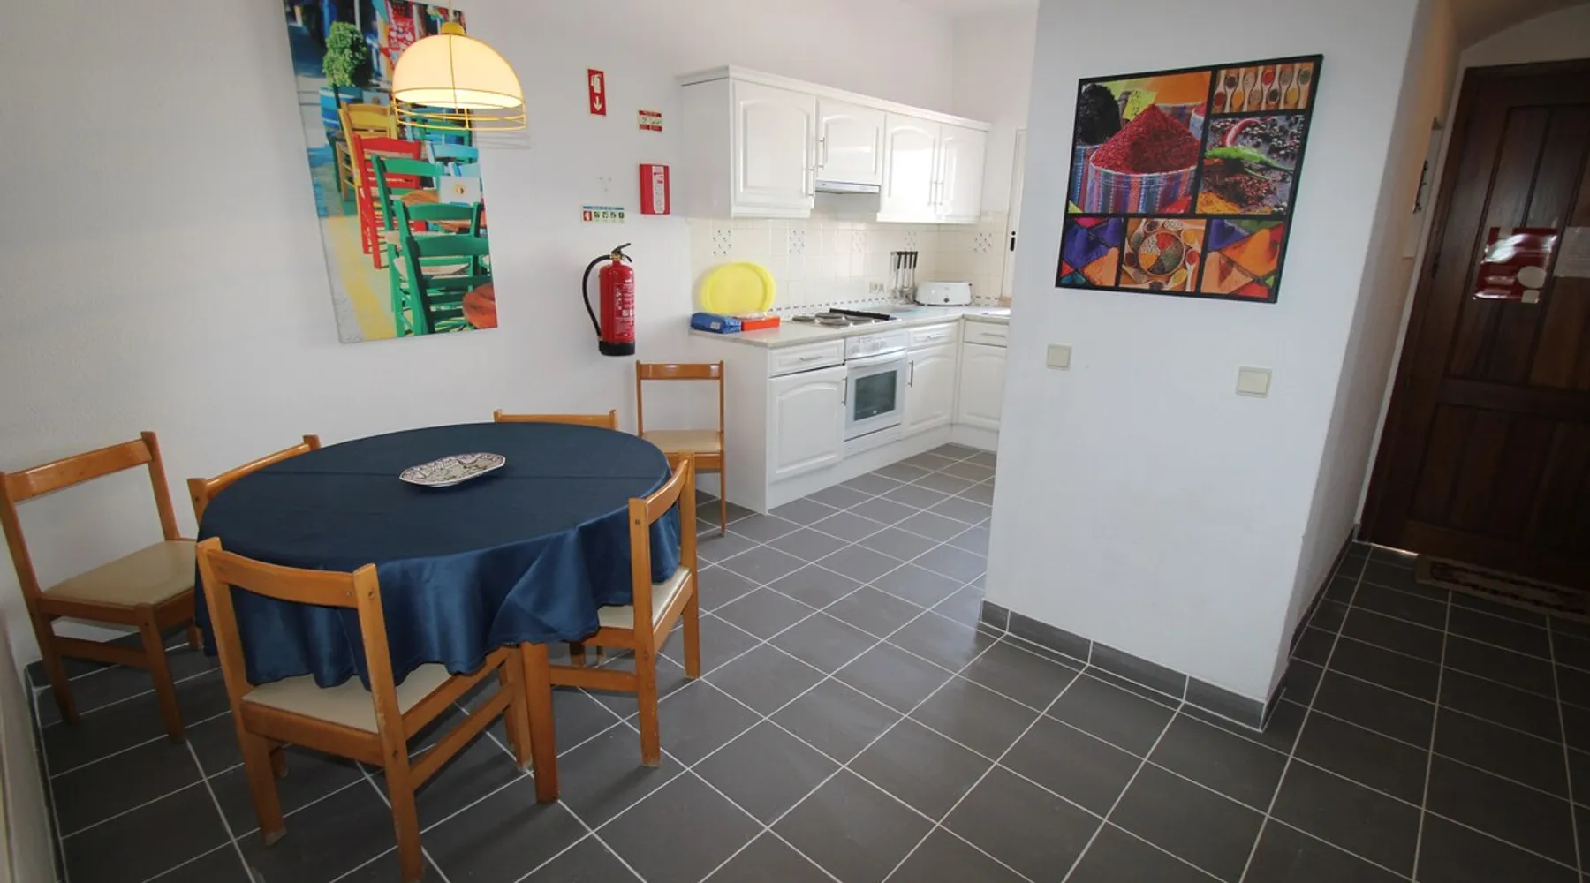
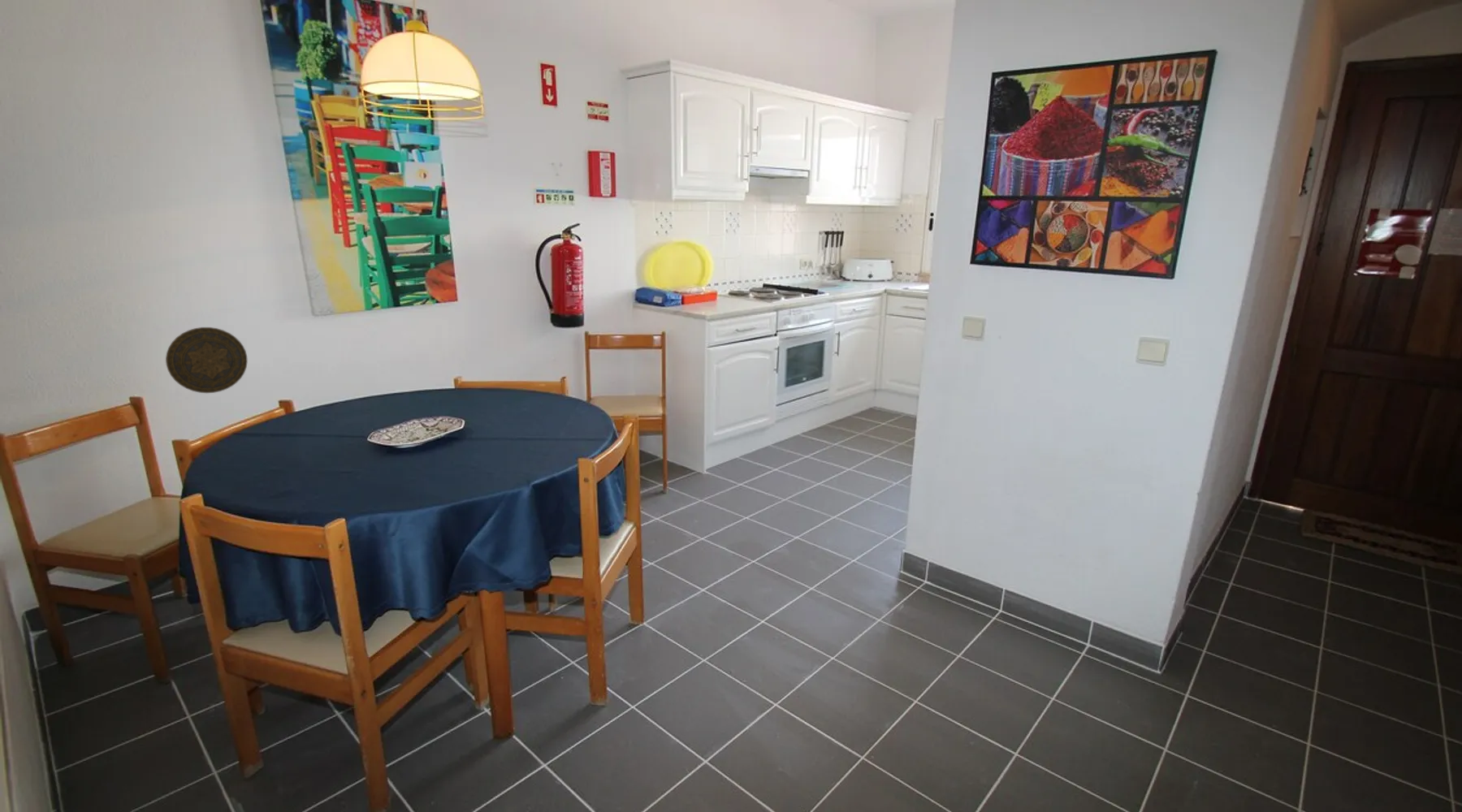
+ decorative plate [165,326,249,394]
